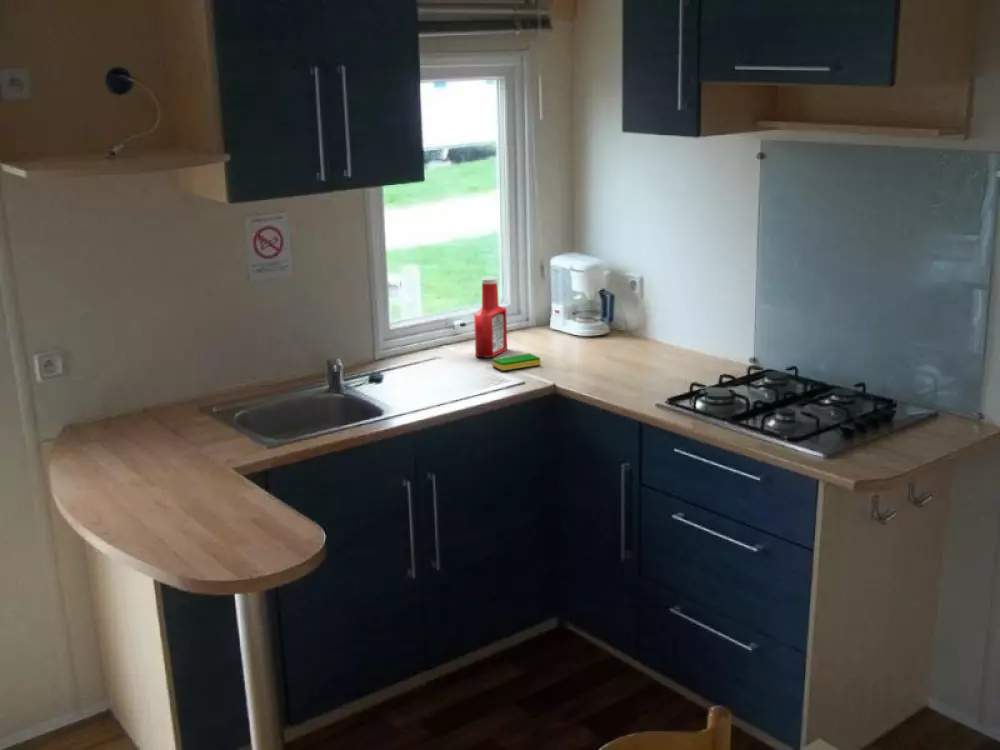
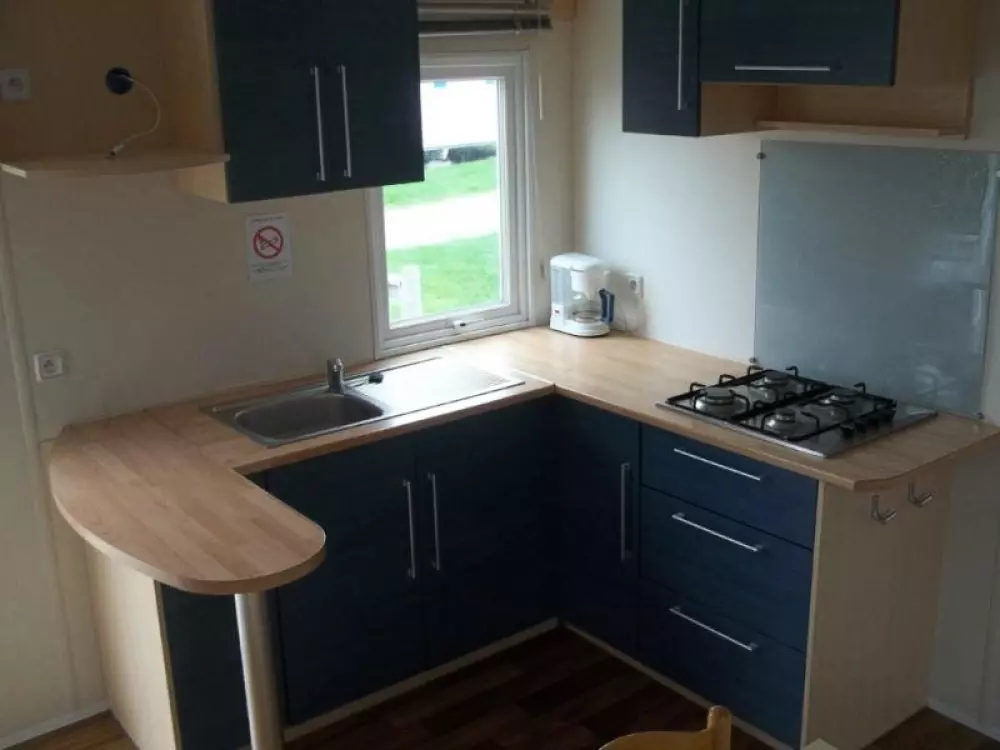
- soap bottle [473,276,508,359]
- dish sponge [491,352,541,372]
